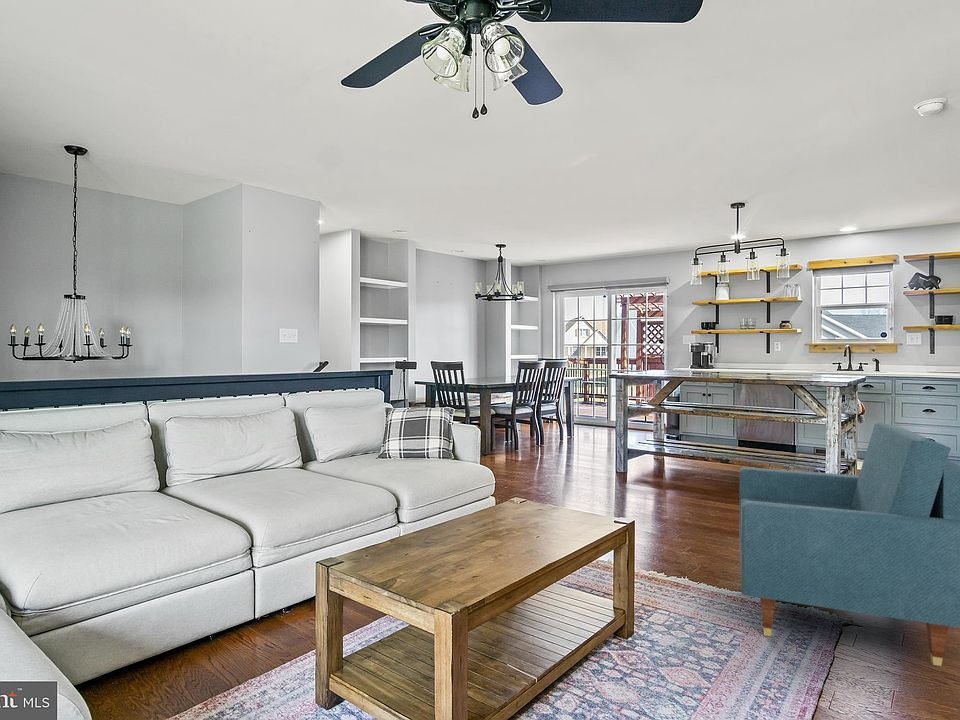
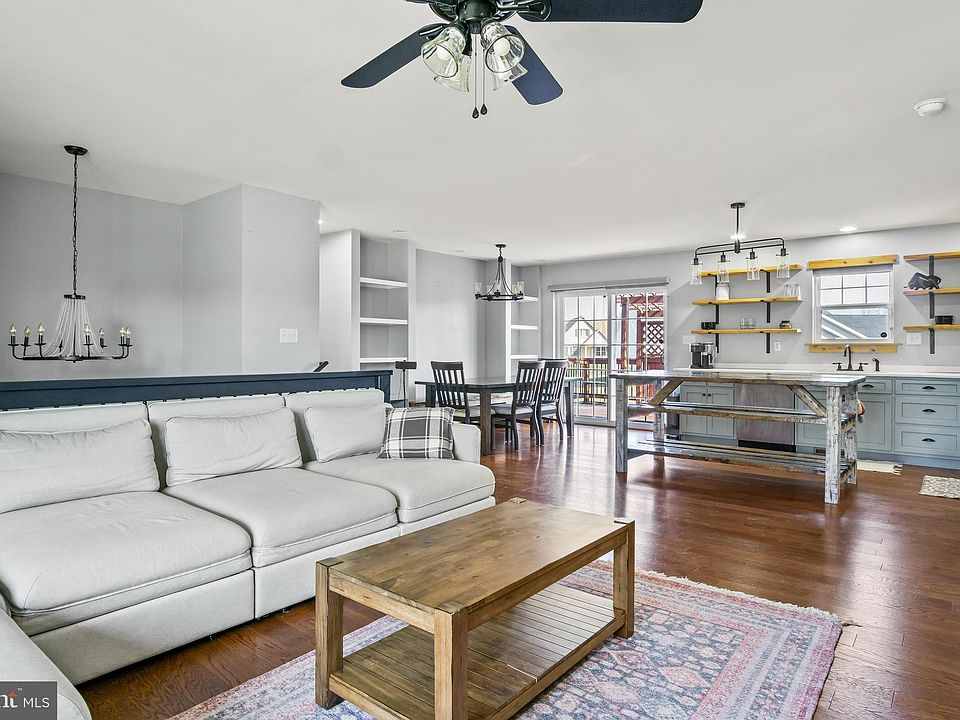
- armchair [738,421,960,667]
